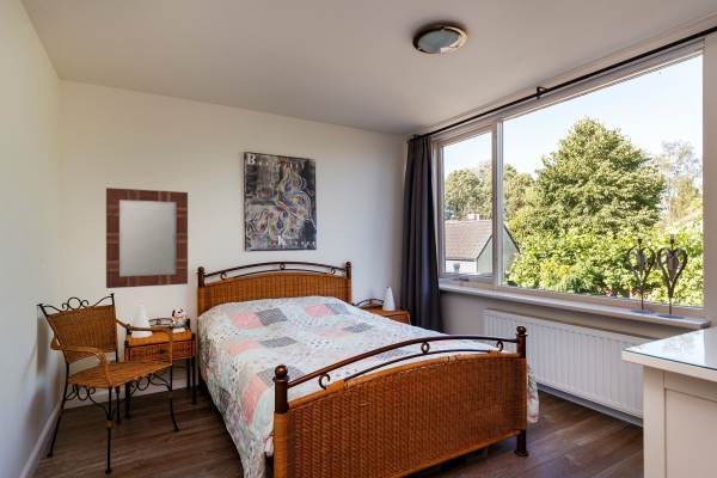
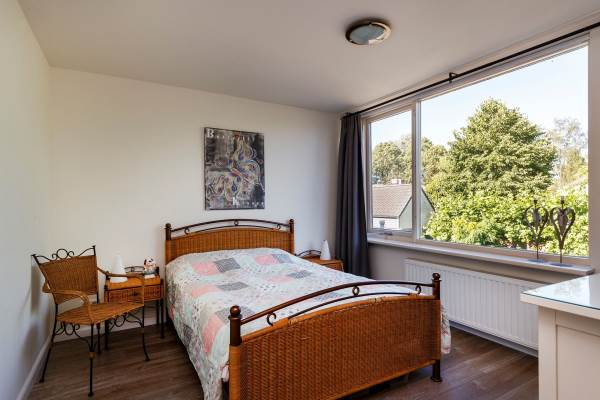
- home mirror [105,186,189,289]
